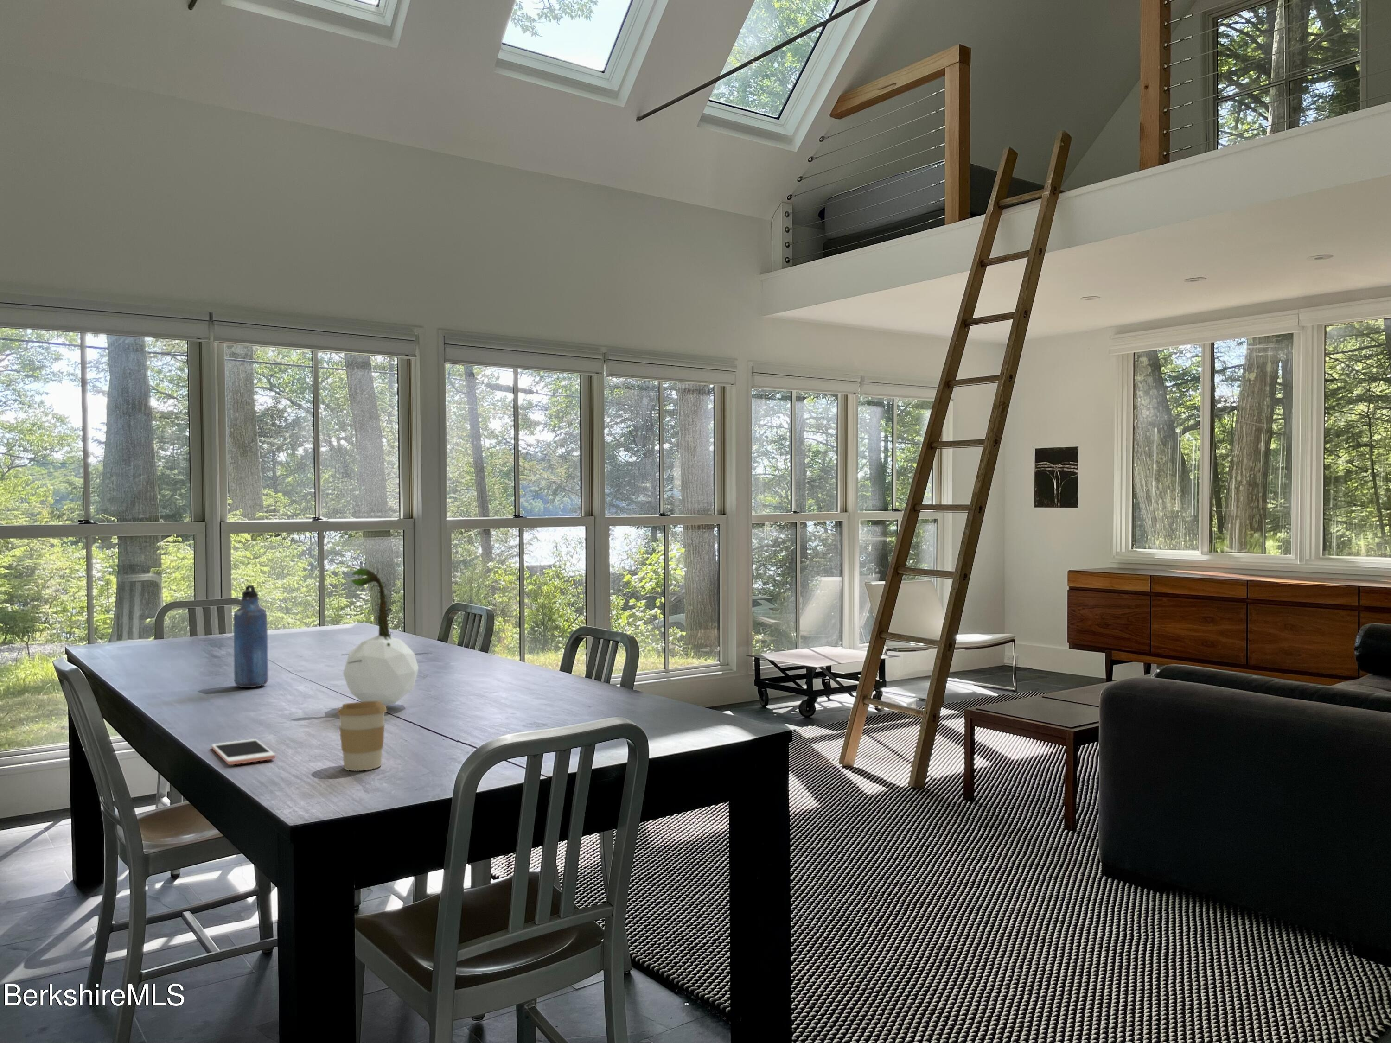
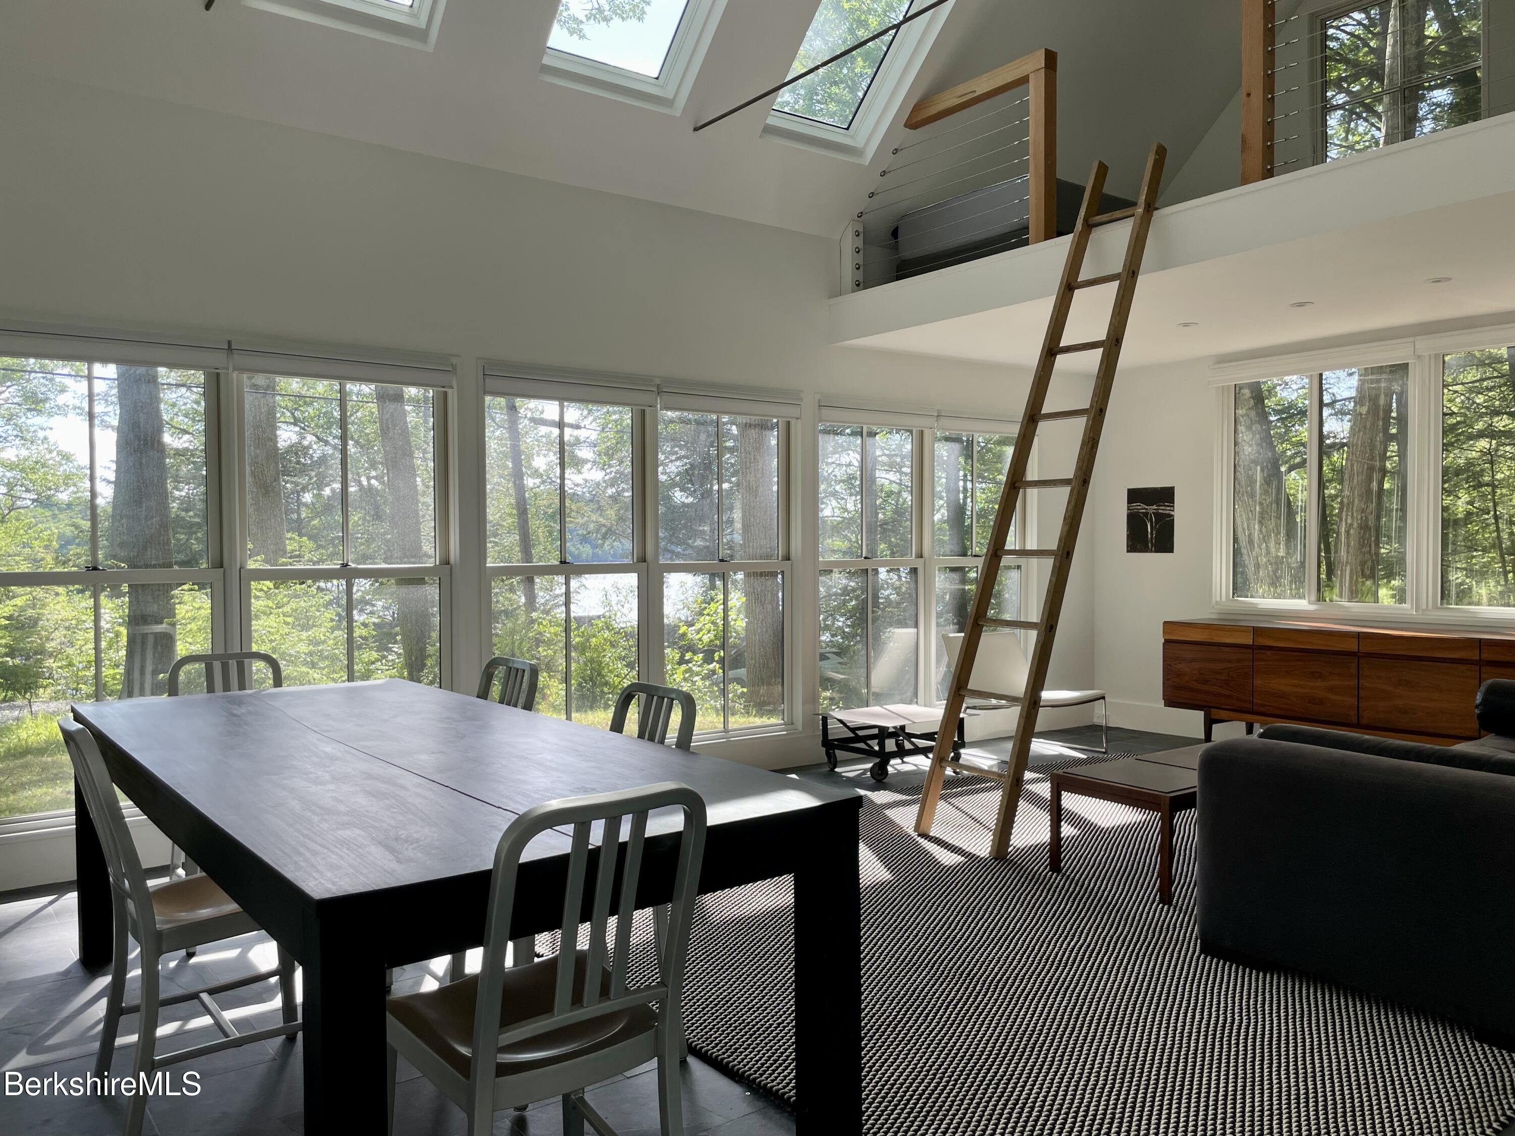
- water bottle [233,584,268,688]
- plant [342,568,433,707]
- cell phone [211,738,276,766]
- coffee cup [336,701,388,771]
